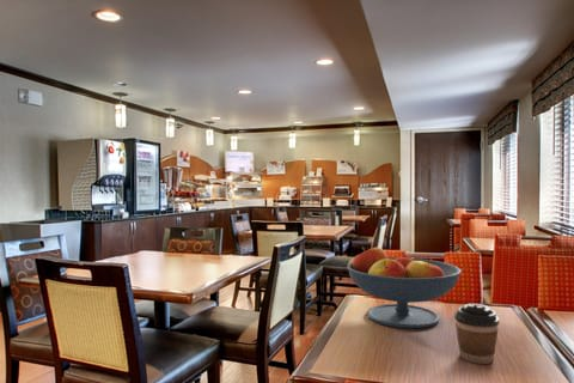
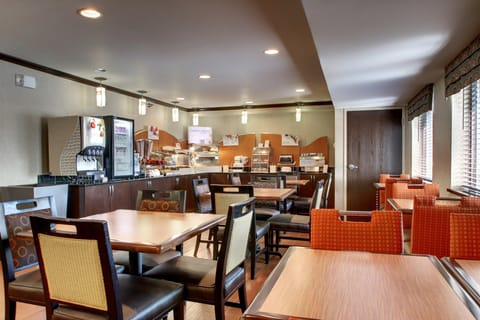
- coffee cup [453,303,501,365]
- fruit bowl [346,245,463,329]
